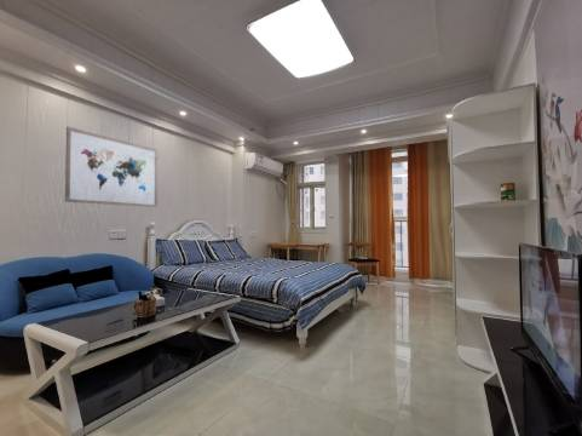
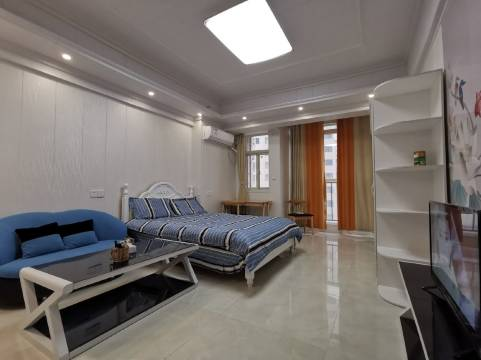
- wall art [64,126,160,208]
